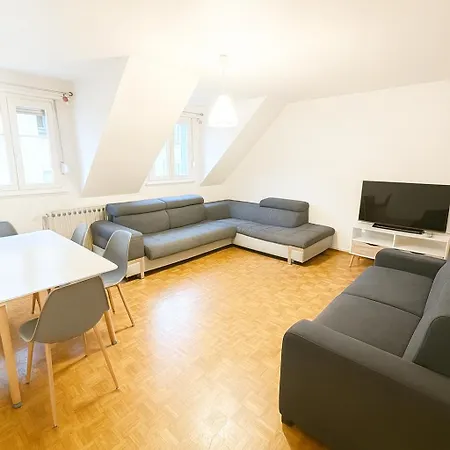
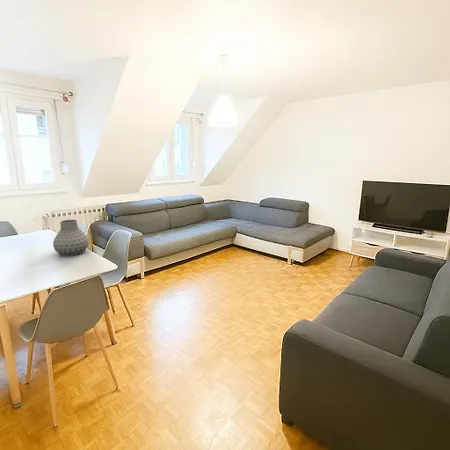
+ vase [52,219,90,257]
